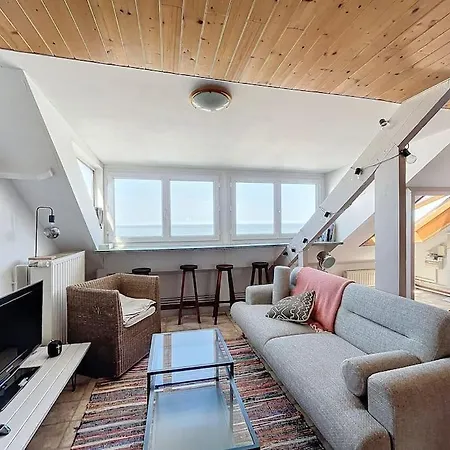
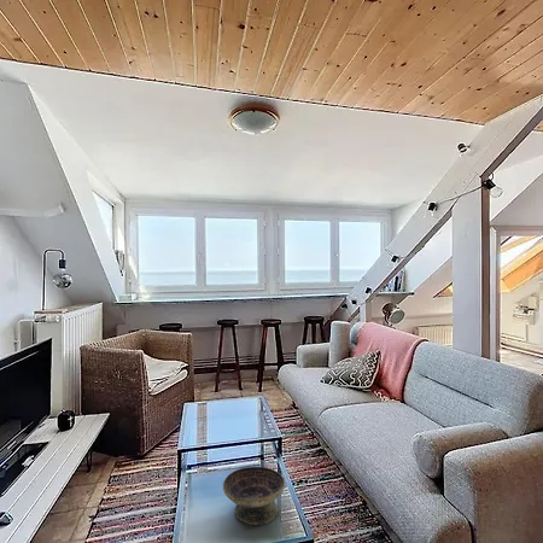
+ decorative bowl [222,466,286,526]
